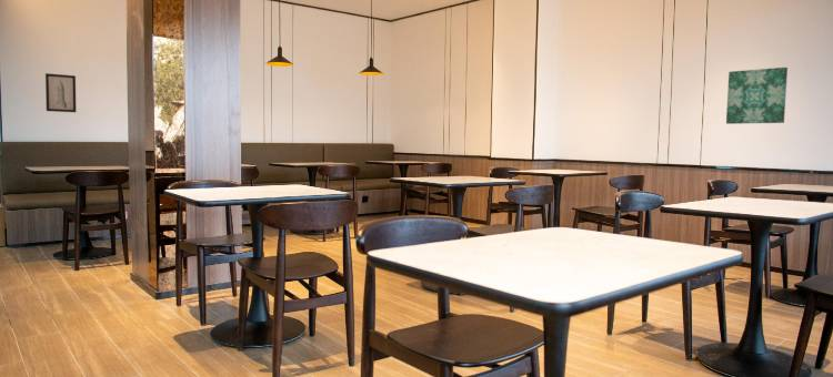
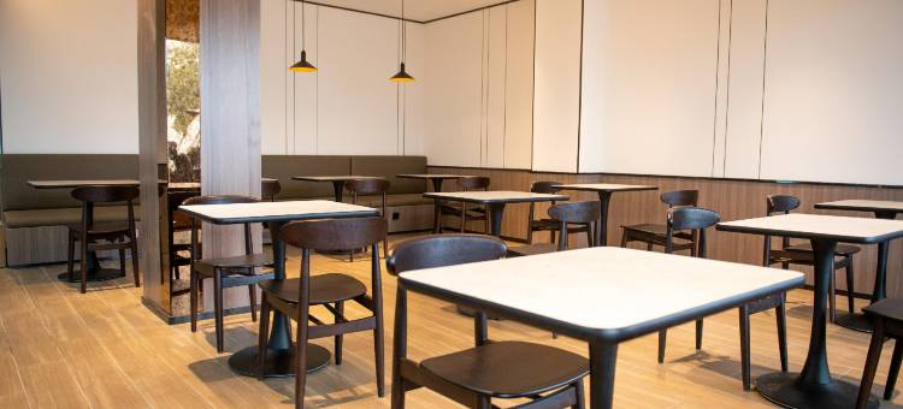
- wall art [725,67,789,125]
- wall art [44,72,78,113]
